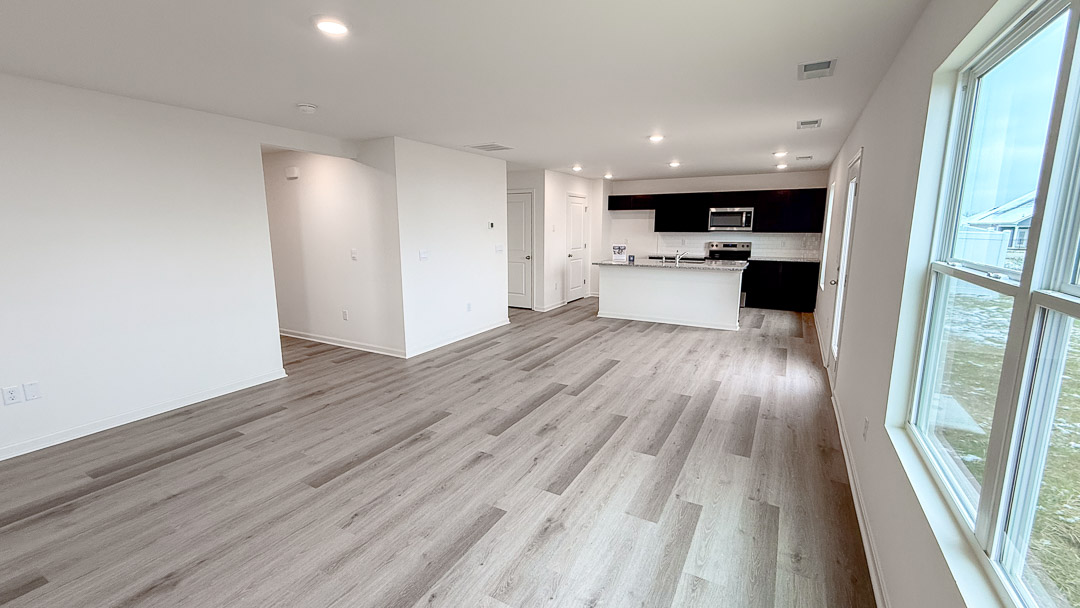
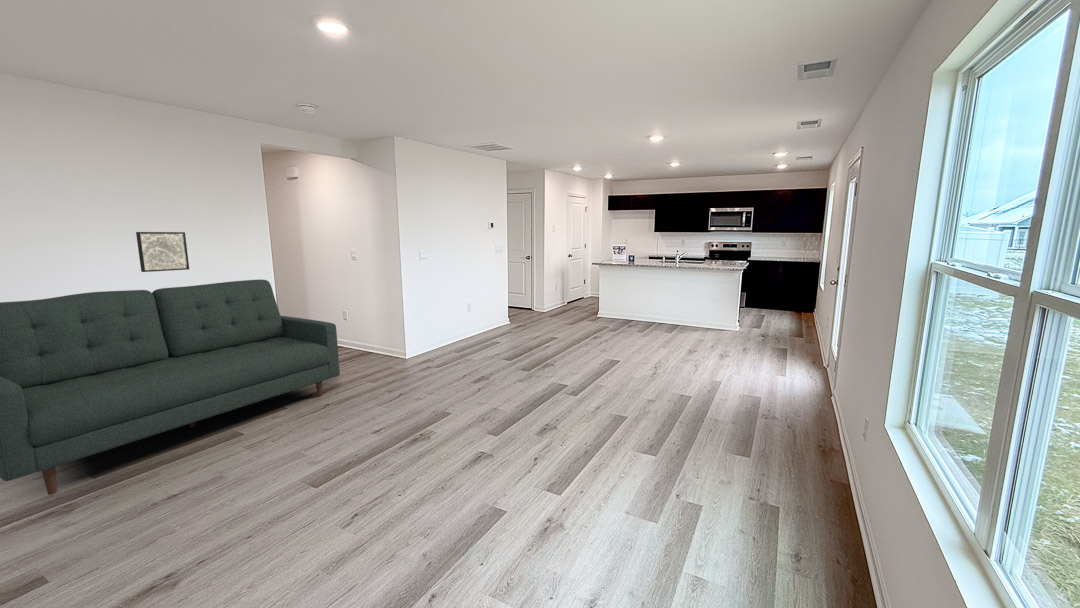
+ wall art [135,231,190,273]
+ sofa [0,279,341,496]
